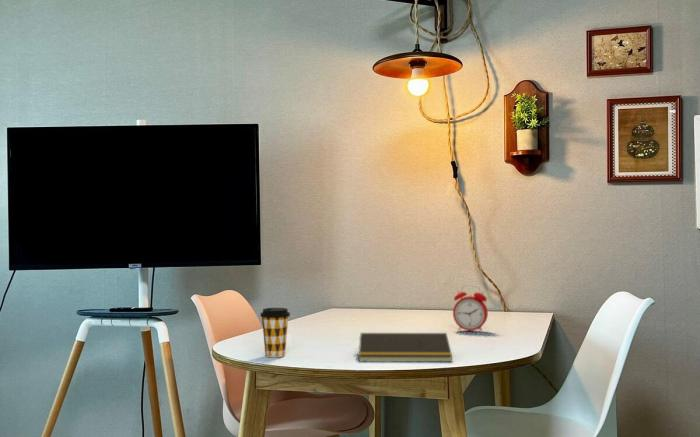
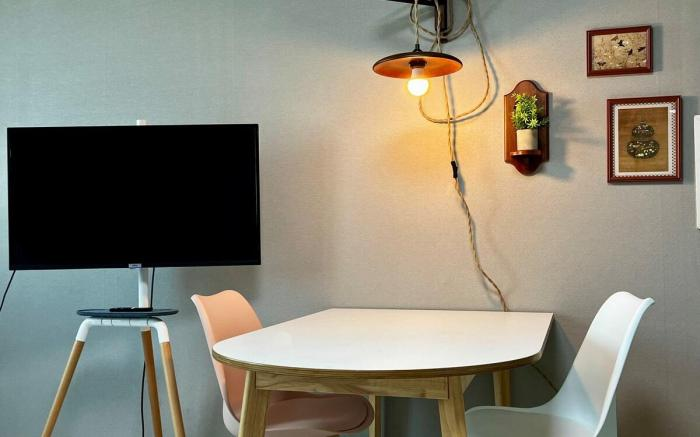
- notepad [357,332,453,363]
- coffee cup [259,307,291,358]
- alarm clock [452,284,489,333]
